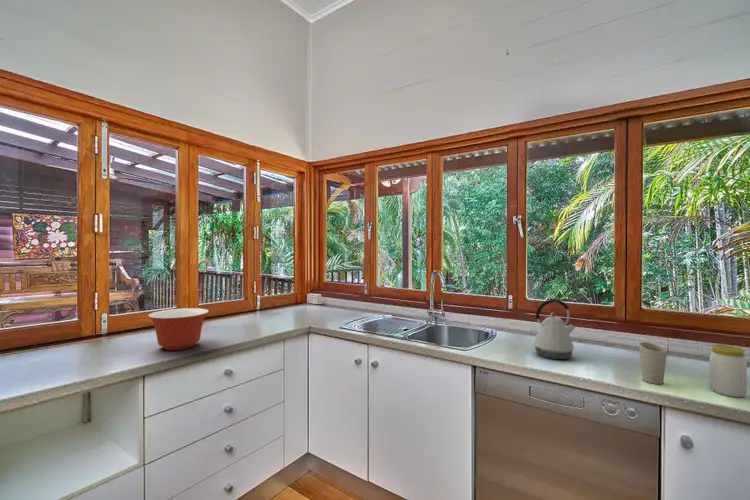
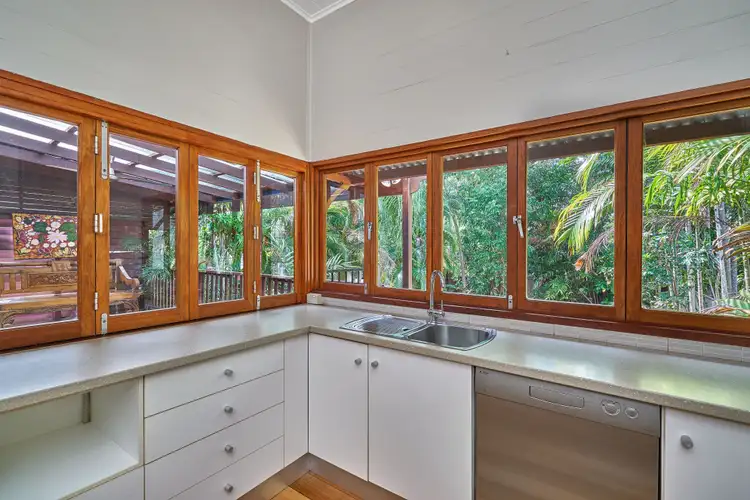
- kettle [531,298,577,360]
- mixing bowl [147,307,210,351]
- jar [708,344,748,398]
- cup [638,341,668,385]
